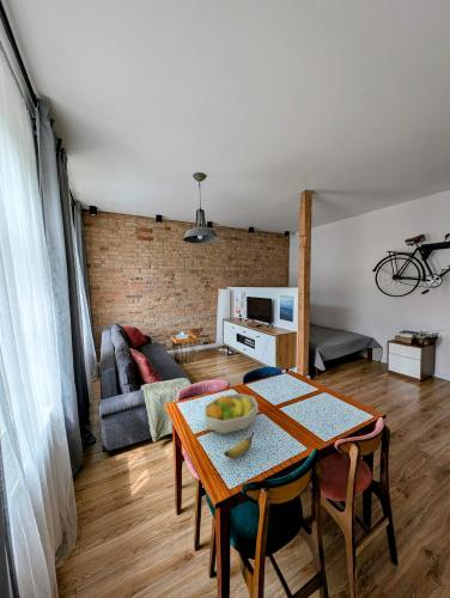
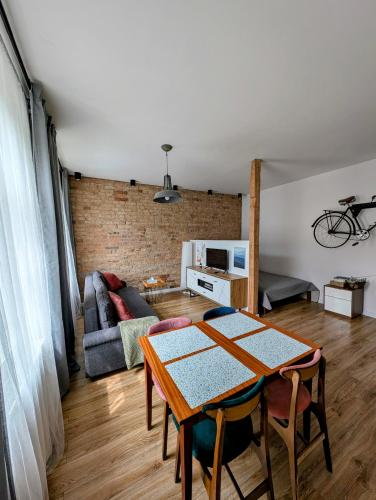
- banana [223,432,255,459]
- fruit bowl [203,392,260,435]
